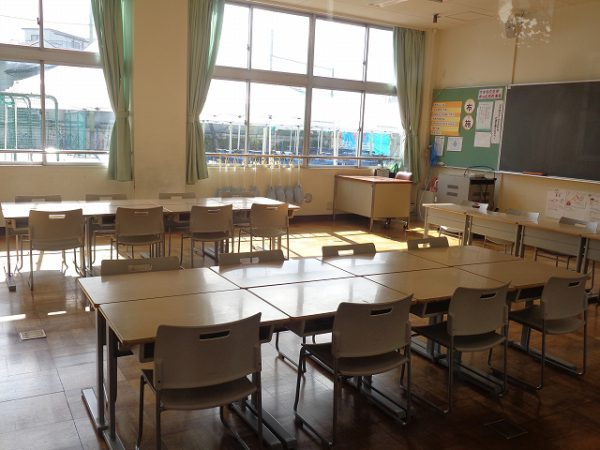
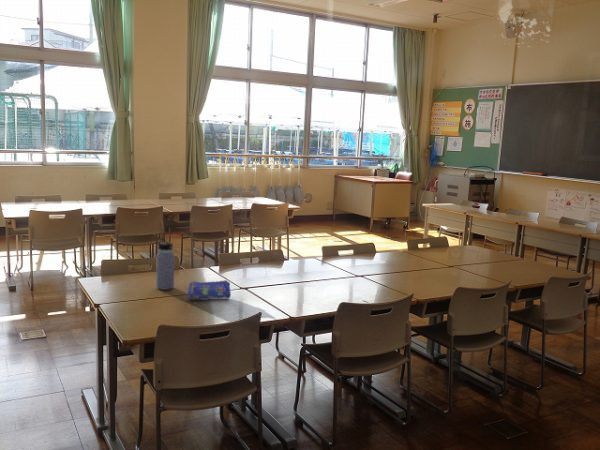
+ water bottle [155,236,175,291]
+ pencil case [187,279,232,300]
